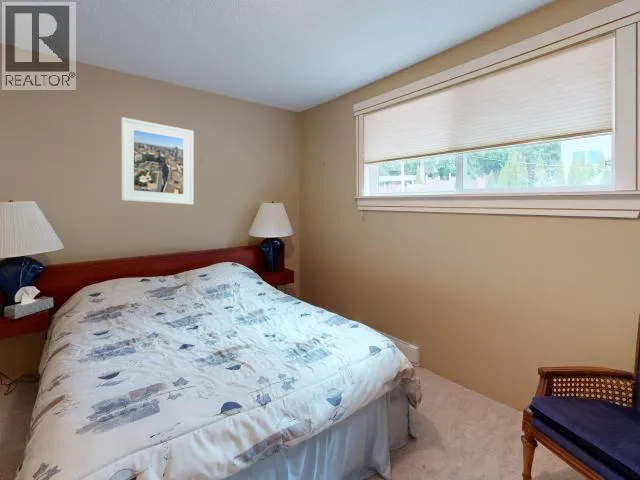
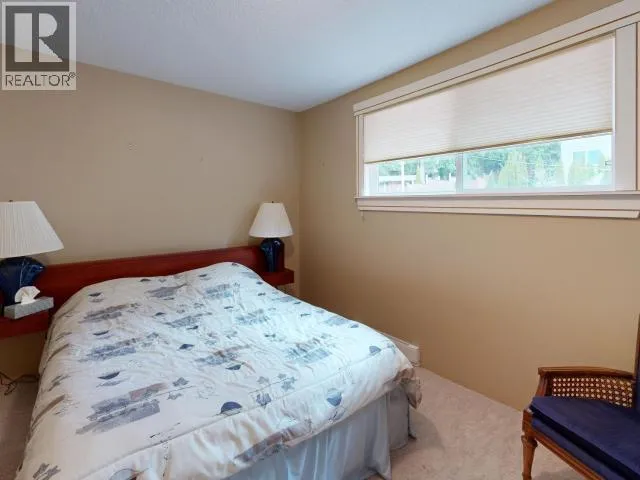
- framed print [120,116,195,206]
